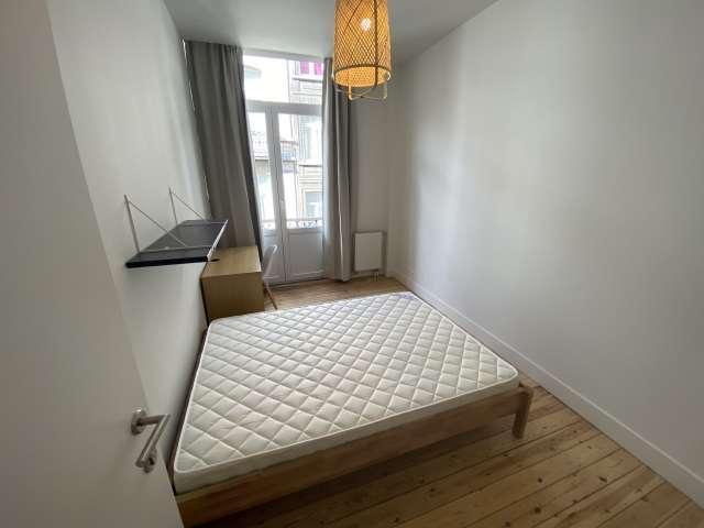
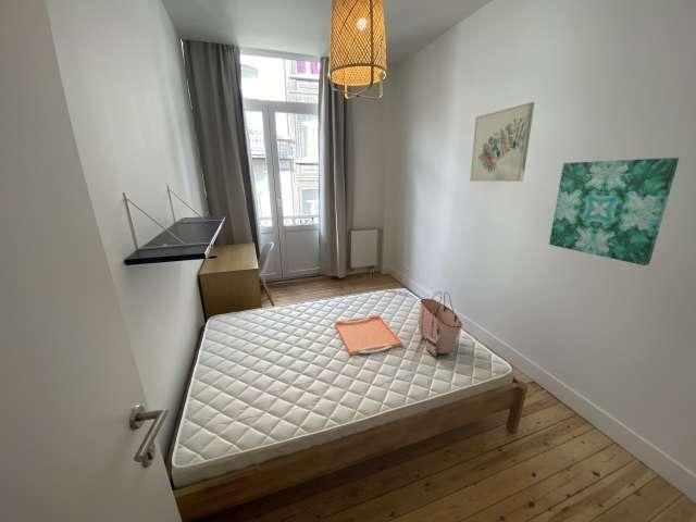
+ wall art [469,101,535,183]
+ serving tray [334,314,403,357]
+ wall art [548,157,680,266]
+ tote bag [418,290,463,357]
